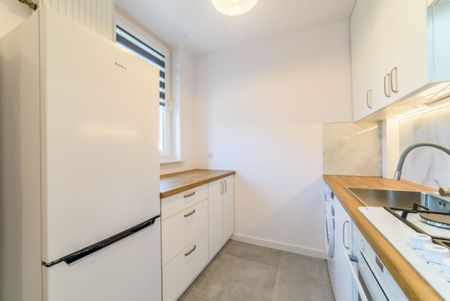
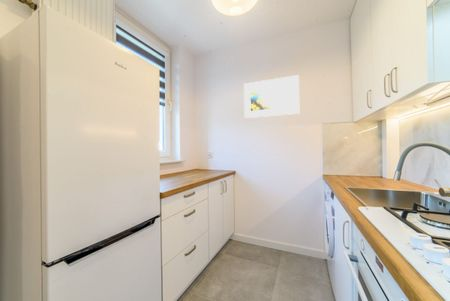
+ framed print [243,74,300,119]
